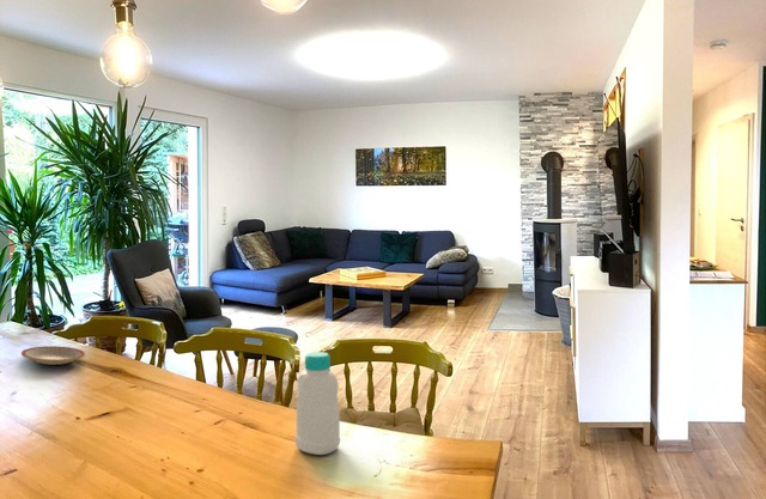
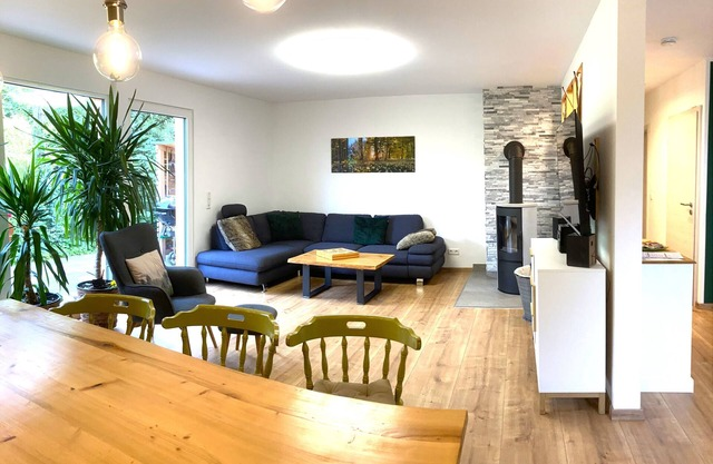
- plate [20,345,86,366]
- bottle [294,351,341,456]
